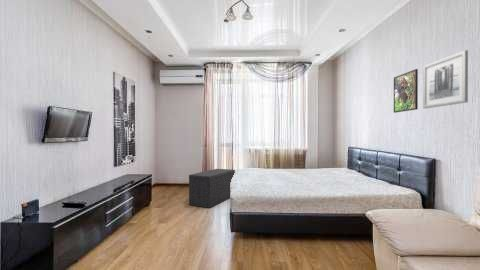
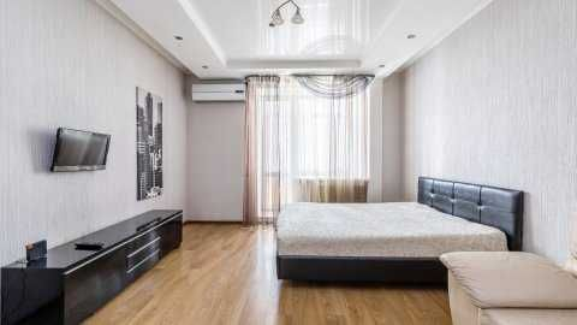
- bench [188,168,236,209]
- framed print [393,68,419,114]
- wall art [422,49,469,109]
